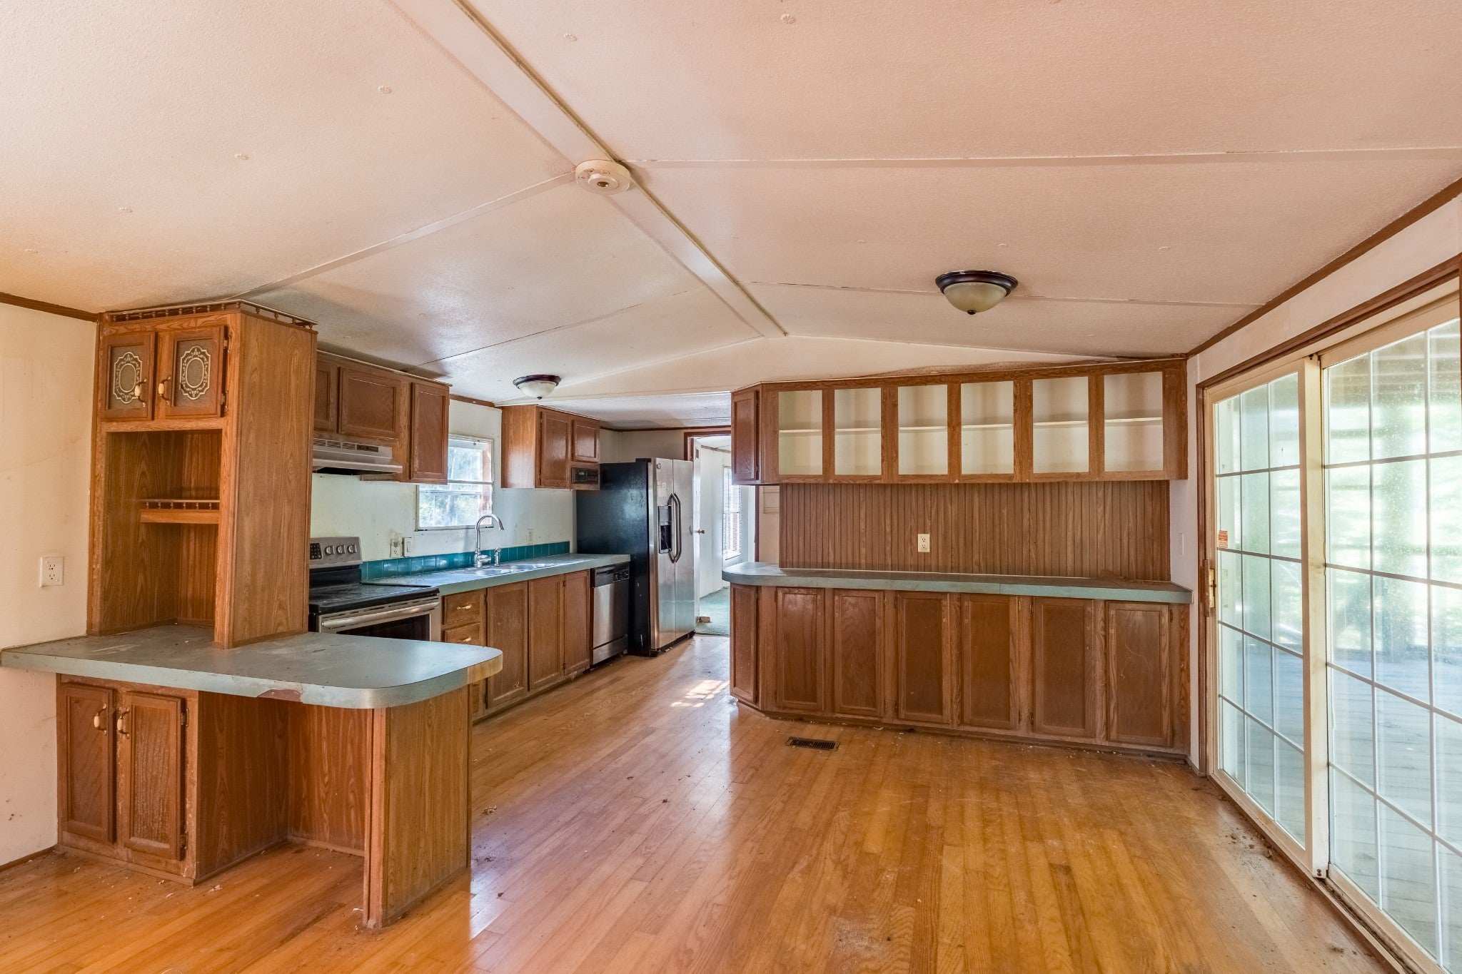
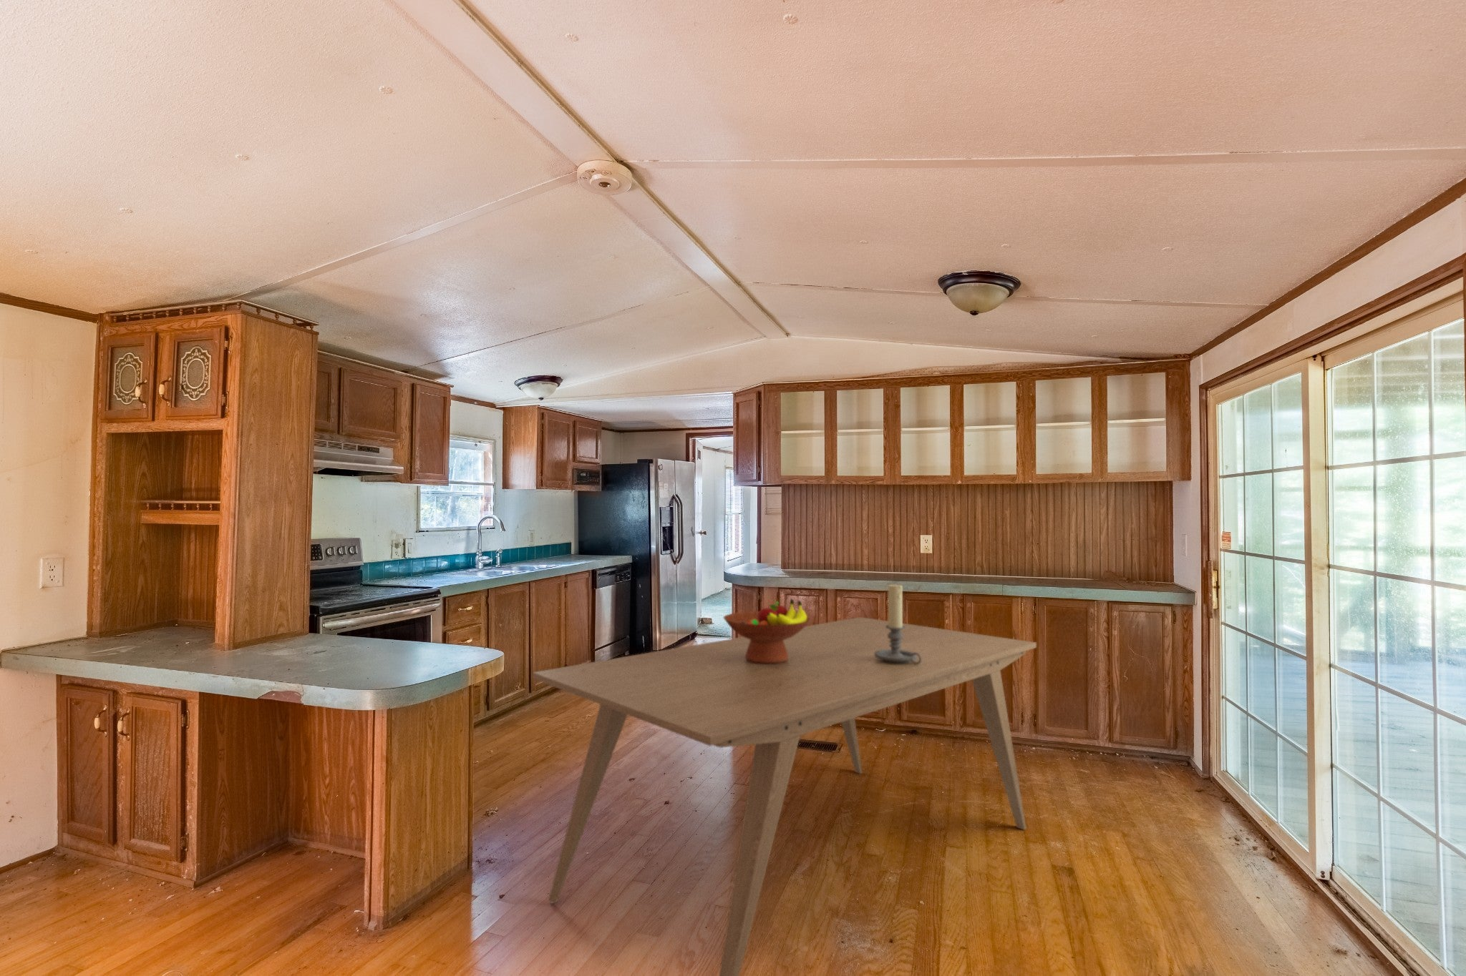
+ candle holder [874,583,921,664]
+ fruit bowl [723,598,812,663]
+ dining table [533,617,1038,976]
